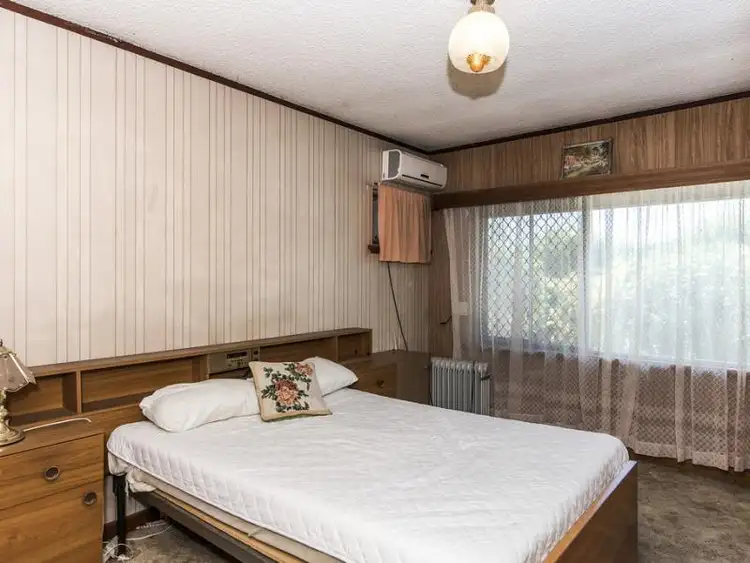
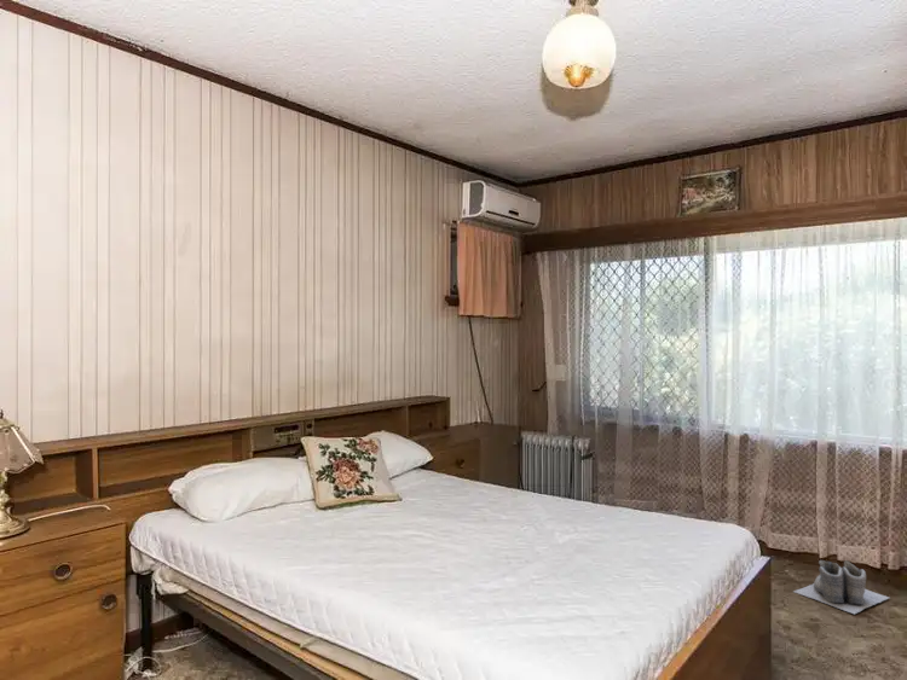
+ boots [793,559,890,616]
